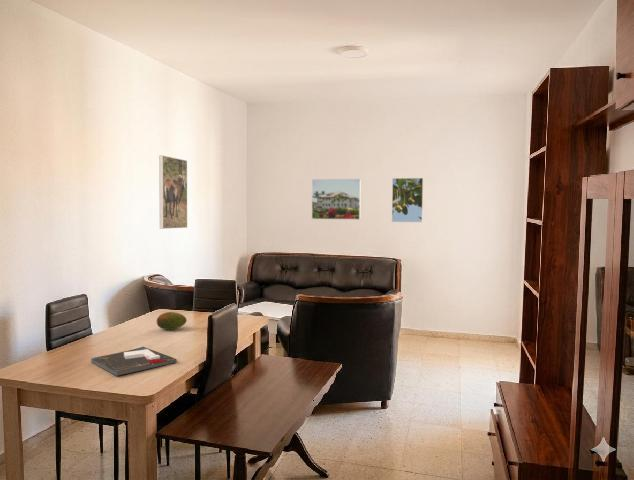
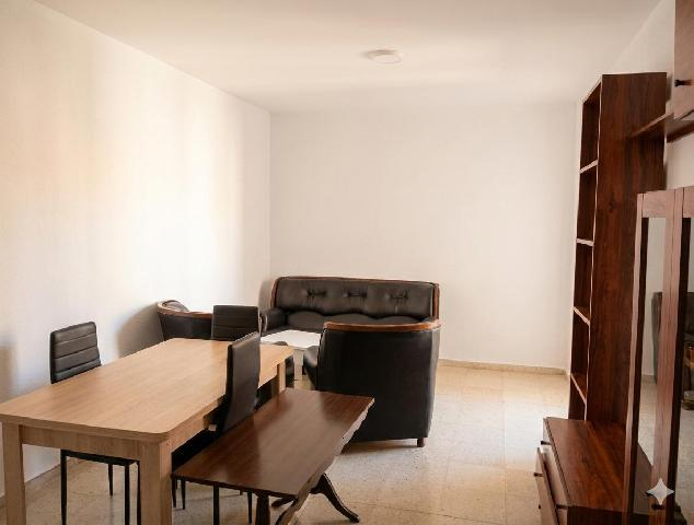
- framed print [158,154,188,230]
- fruit [156,311,188,331]
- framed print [391,177,424,223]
- board game [90,346,178,377]
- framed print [311,178,362,221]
